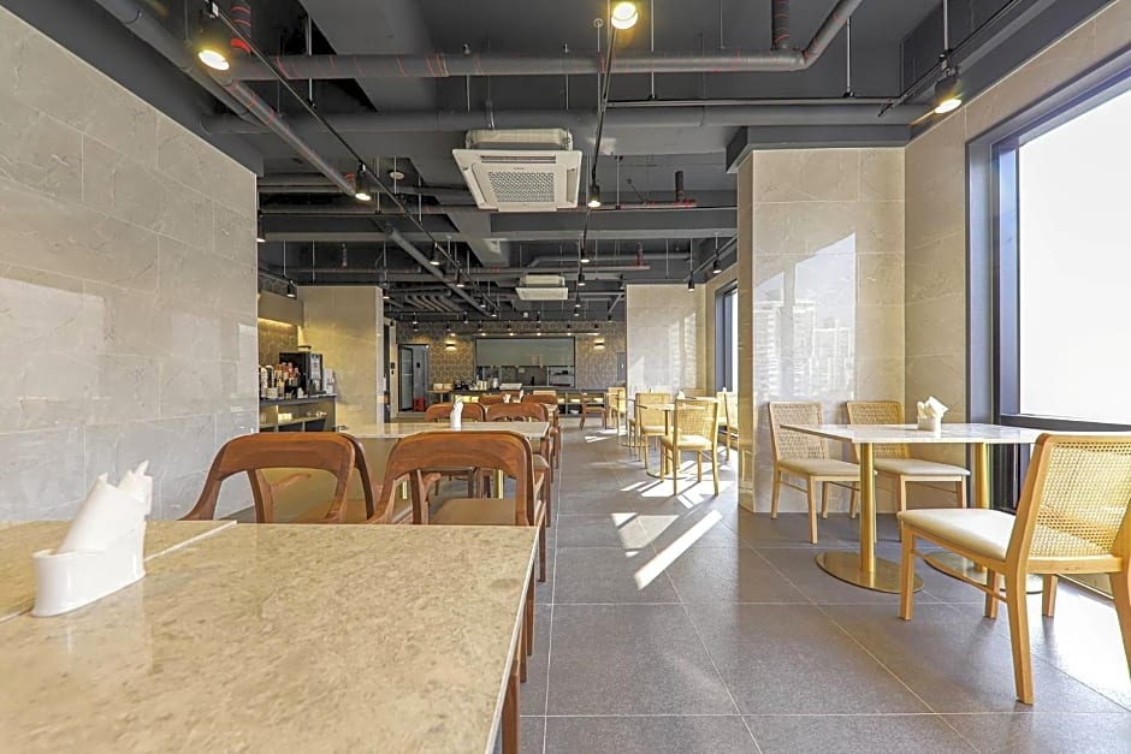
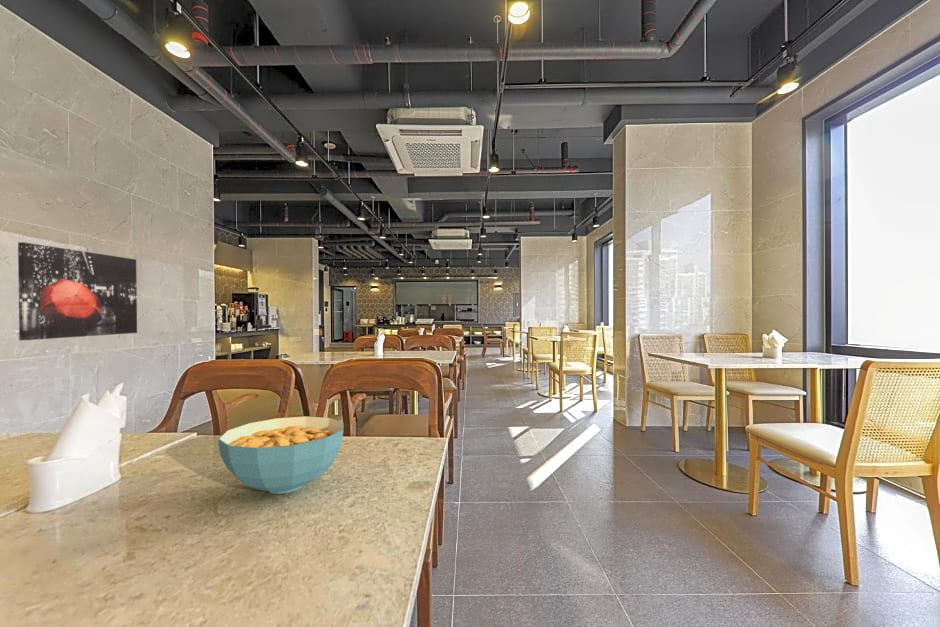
+ wall art [17,241,138,341]
+ cereal bowl [217,415,345,495]
